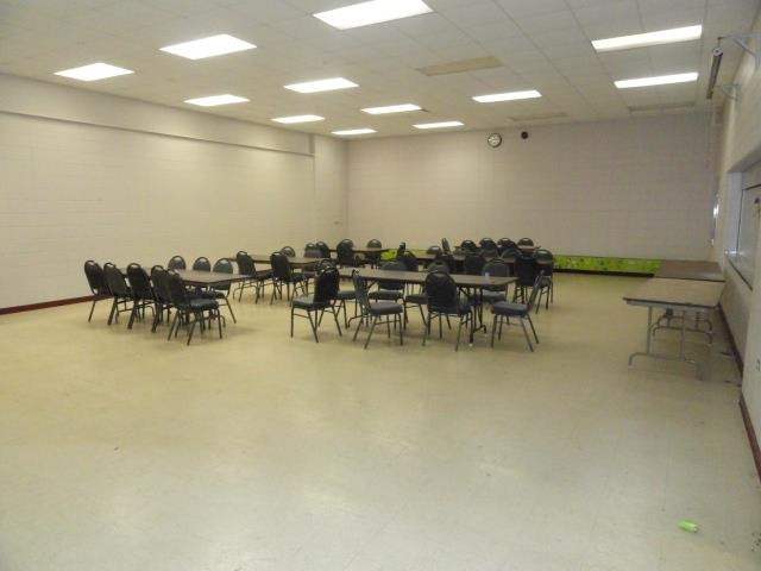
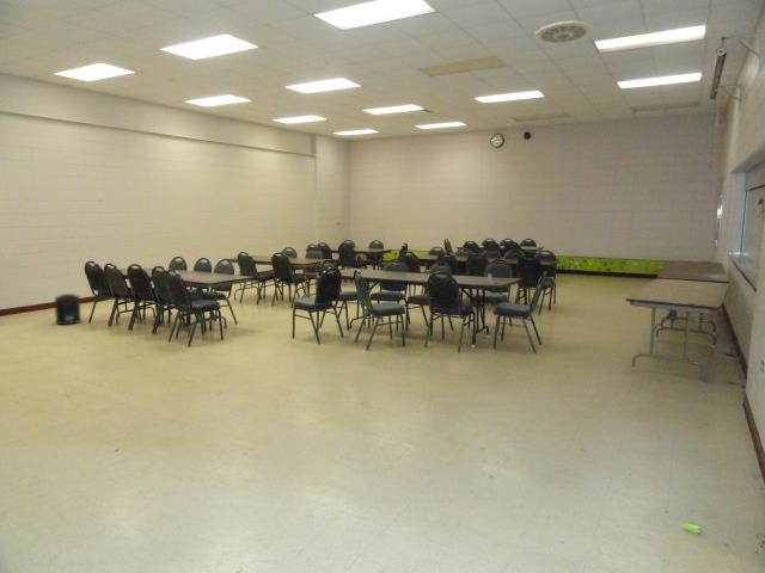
+ ceiling vent [534,20,594,45]
+ supplement container [54,292,82,326]
